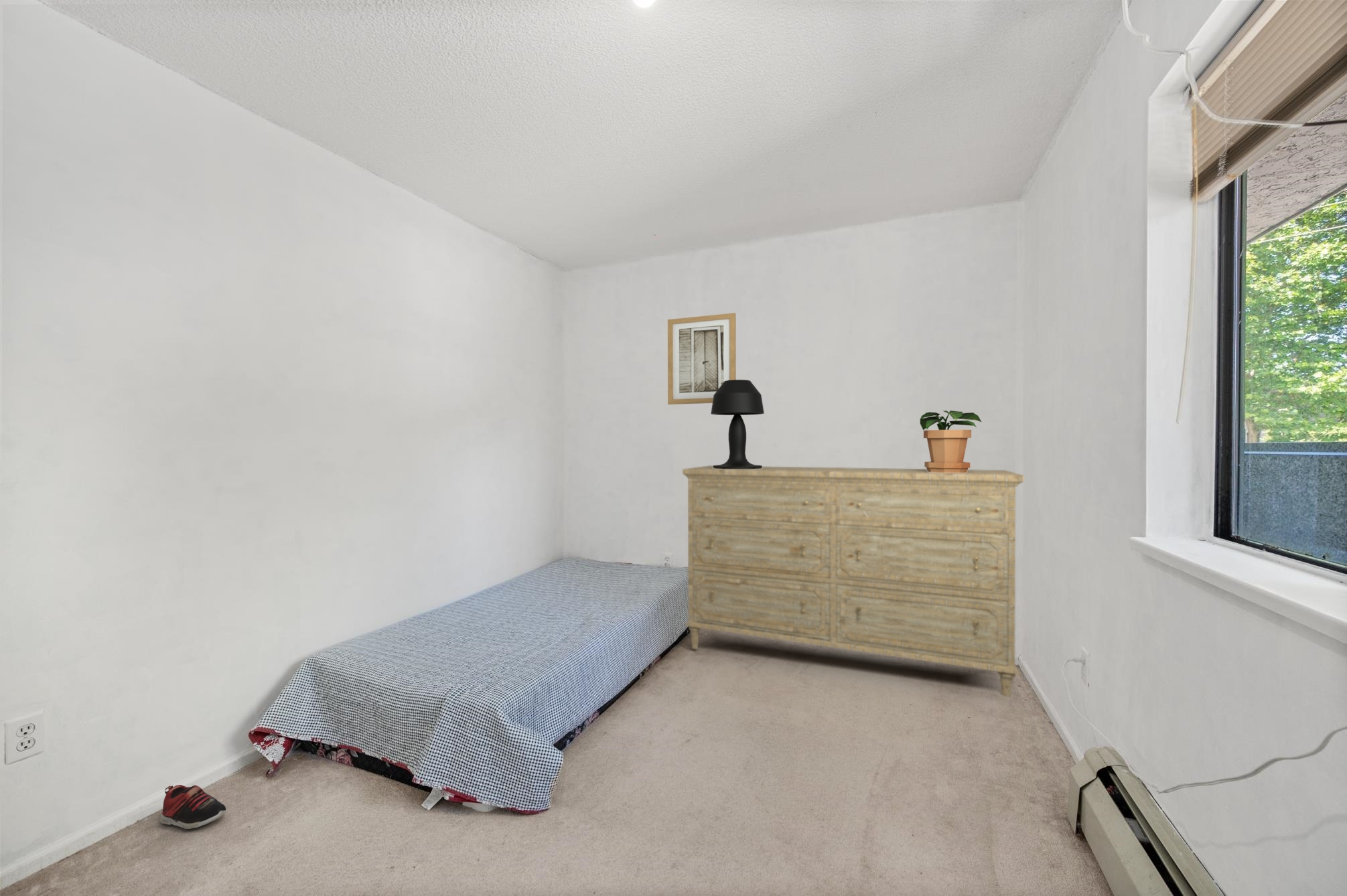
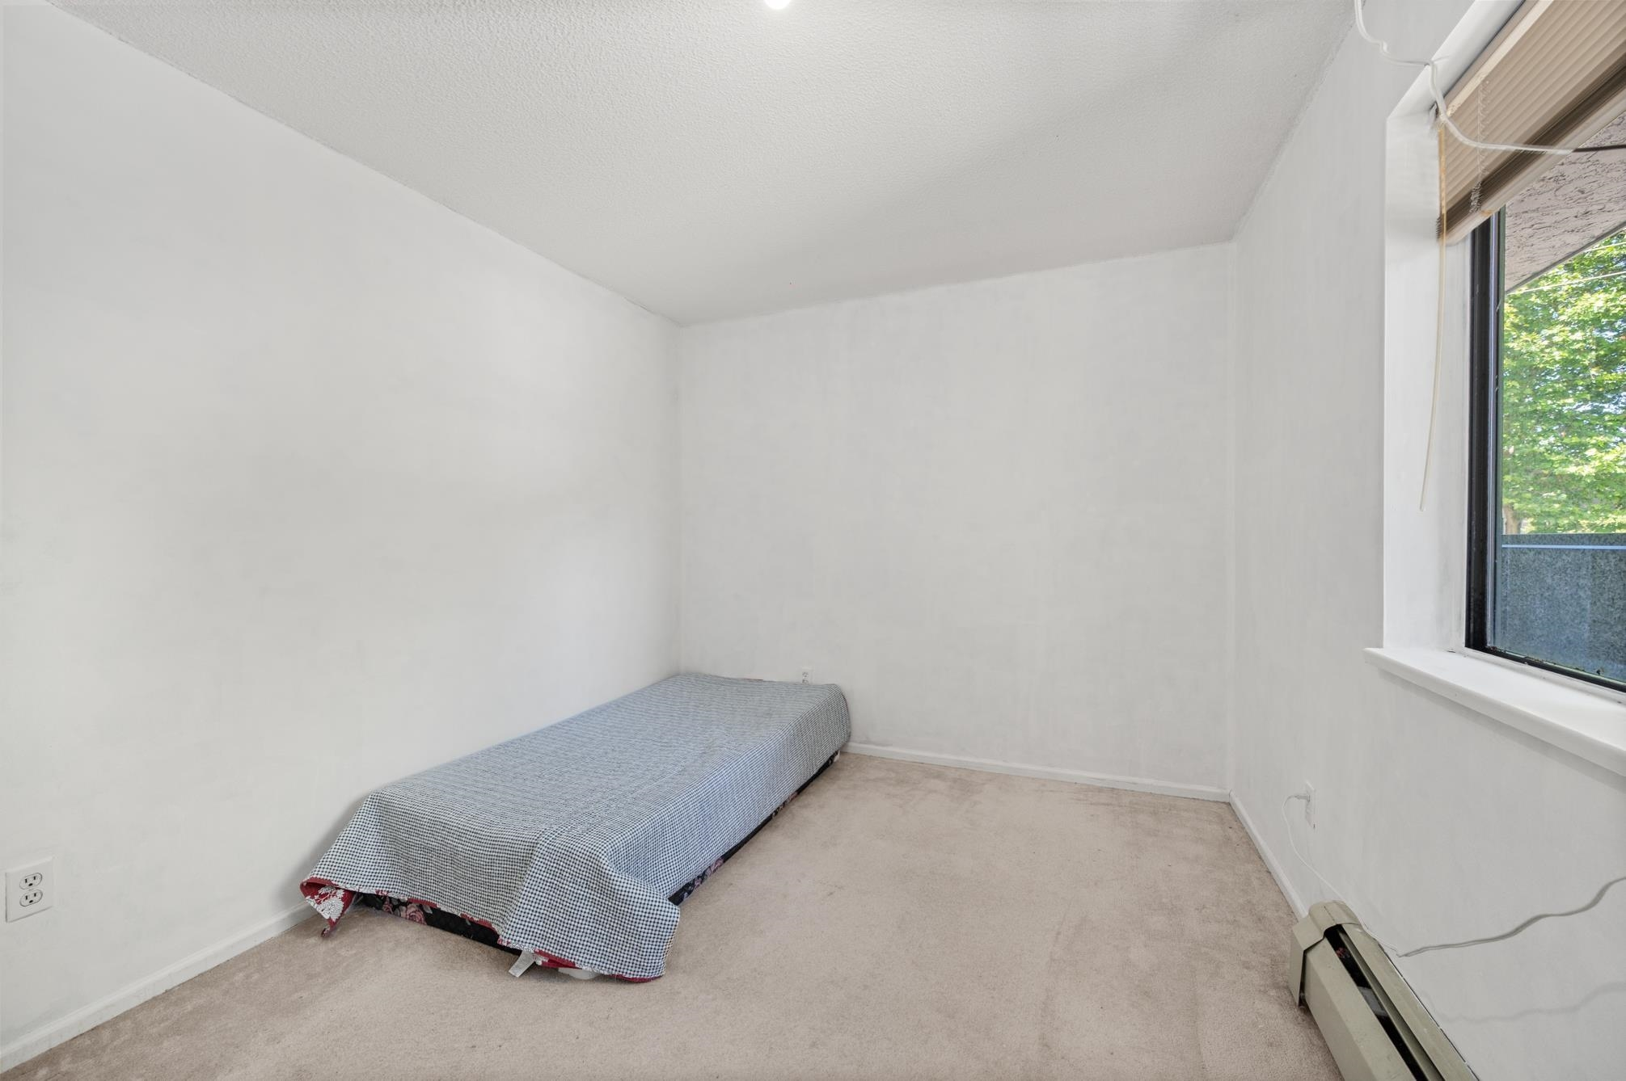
- dresser [682,465,1025,698]
- potted plant [919,410,982,473]
- wall art [667,312,737,405]
- table lamp [710,379,765,469]
- shoe [159,784,227,830]
